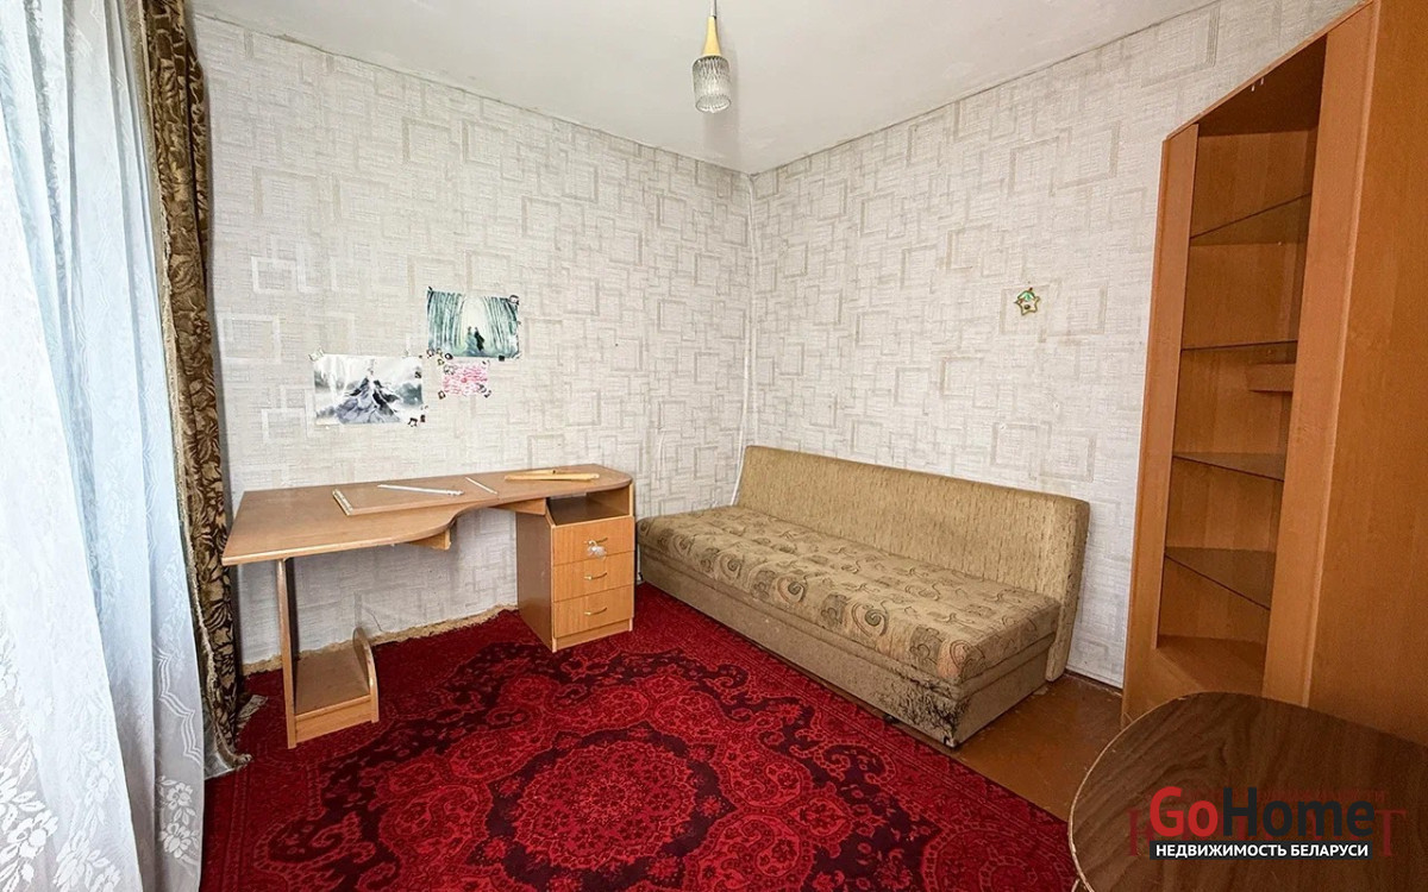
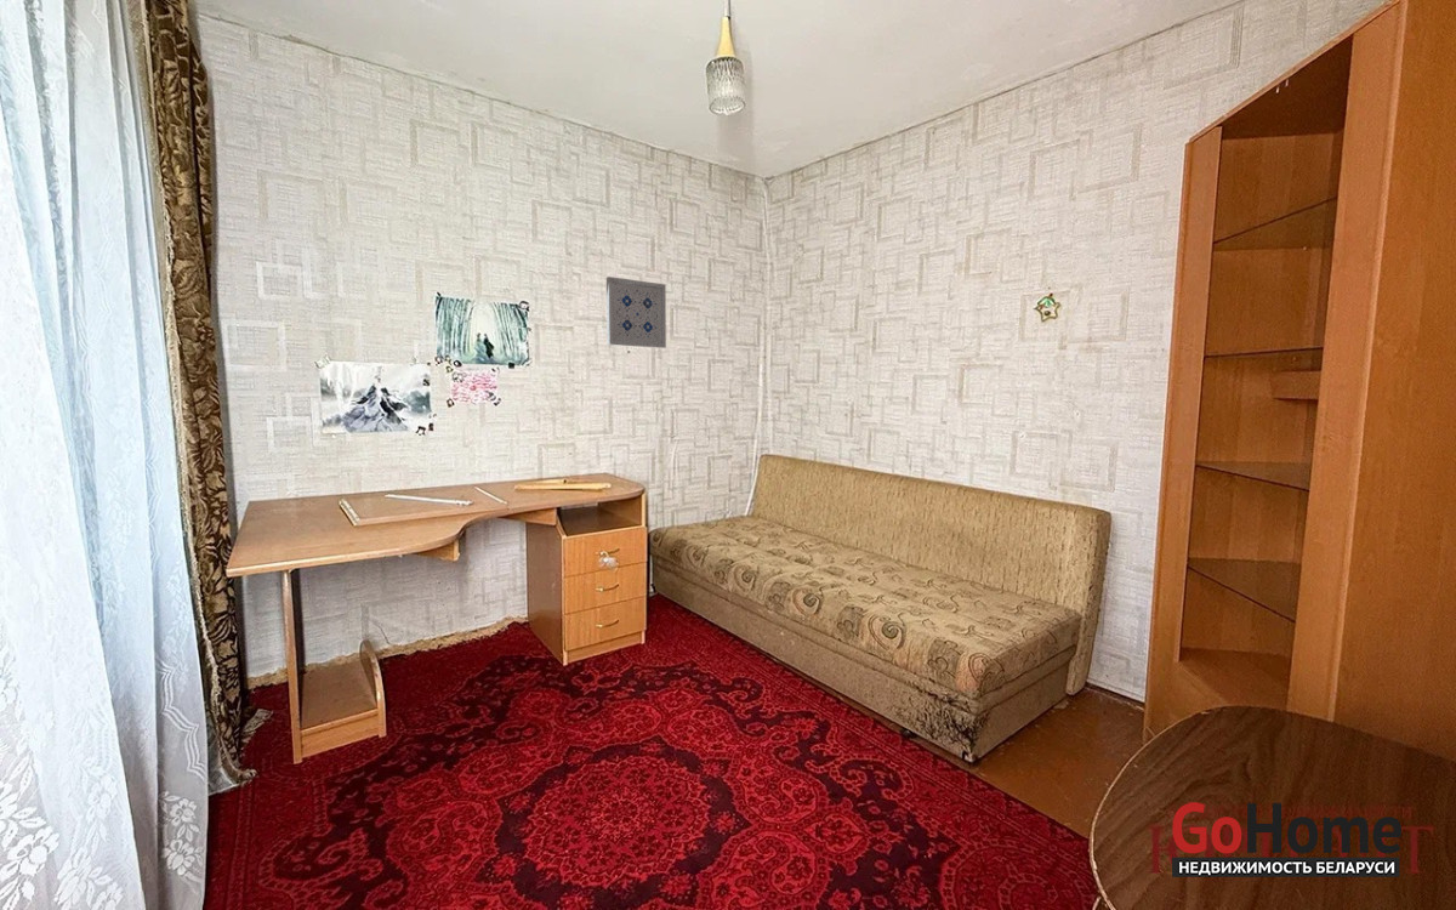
+ wall art [605,275,667,349]
